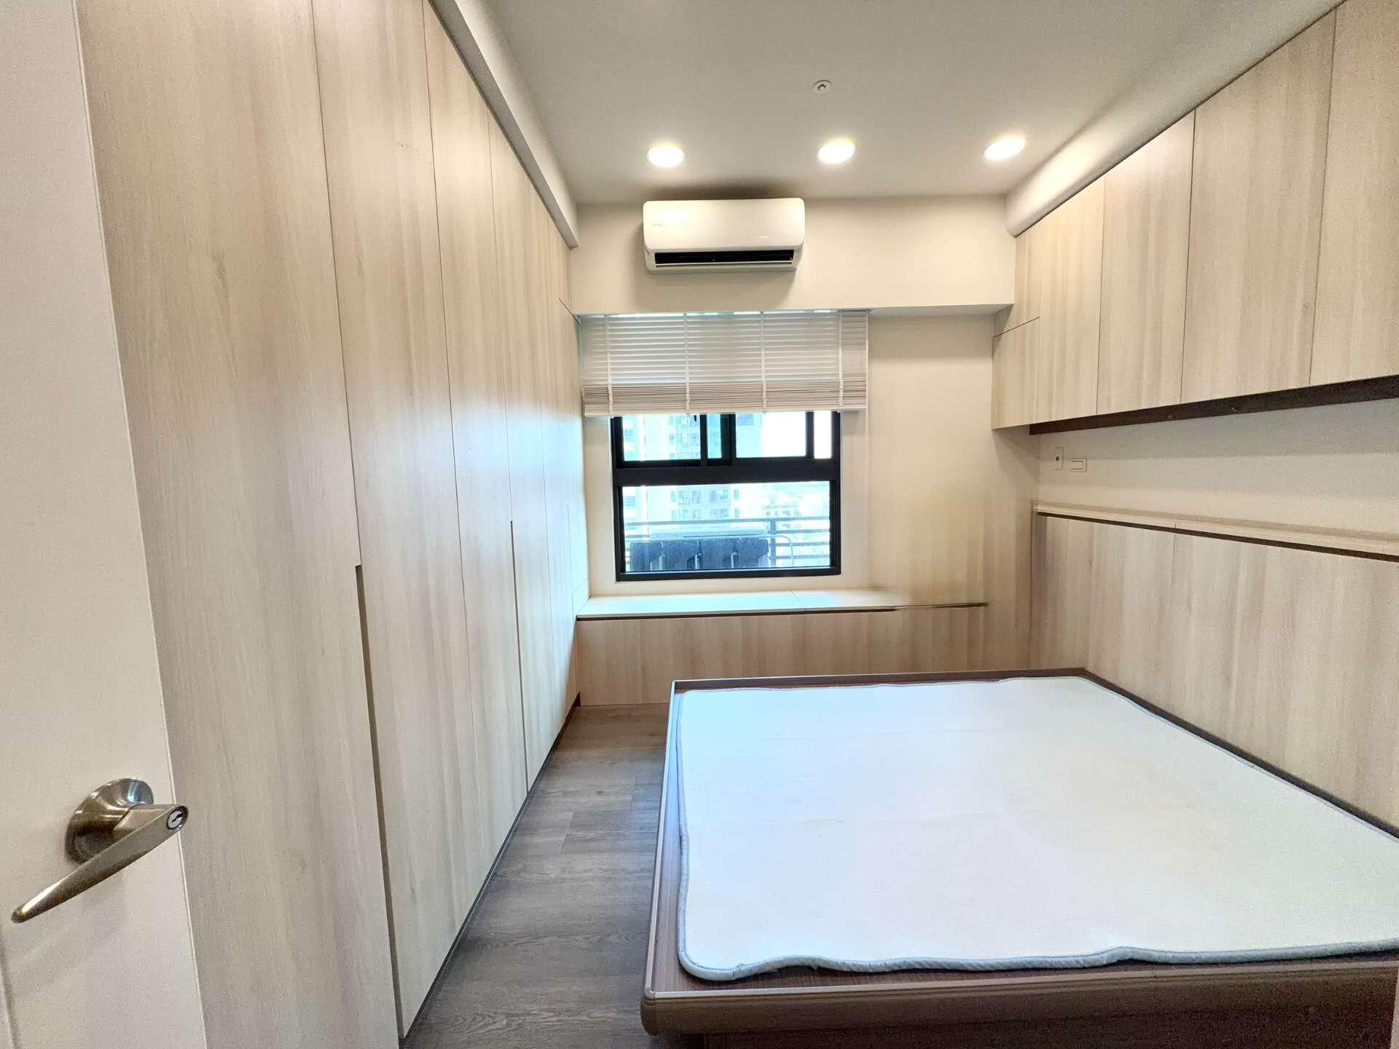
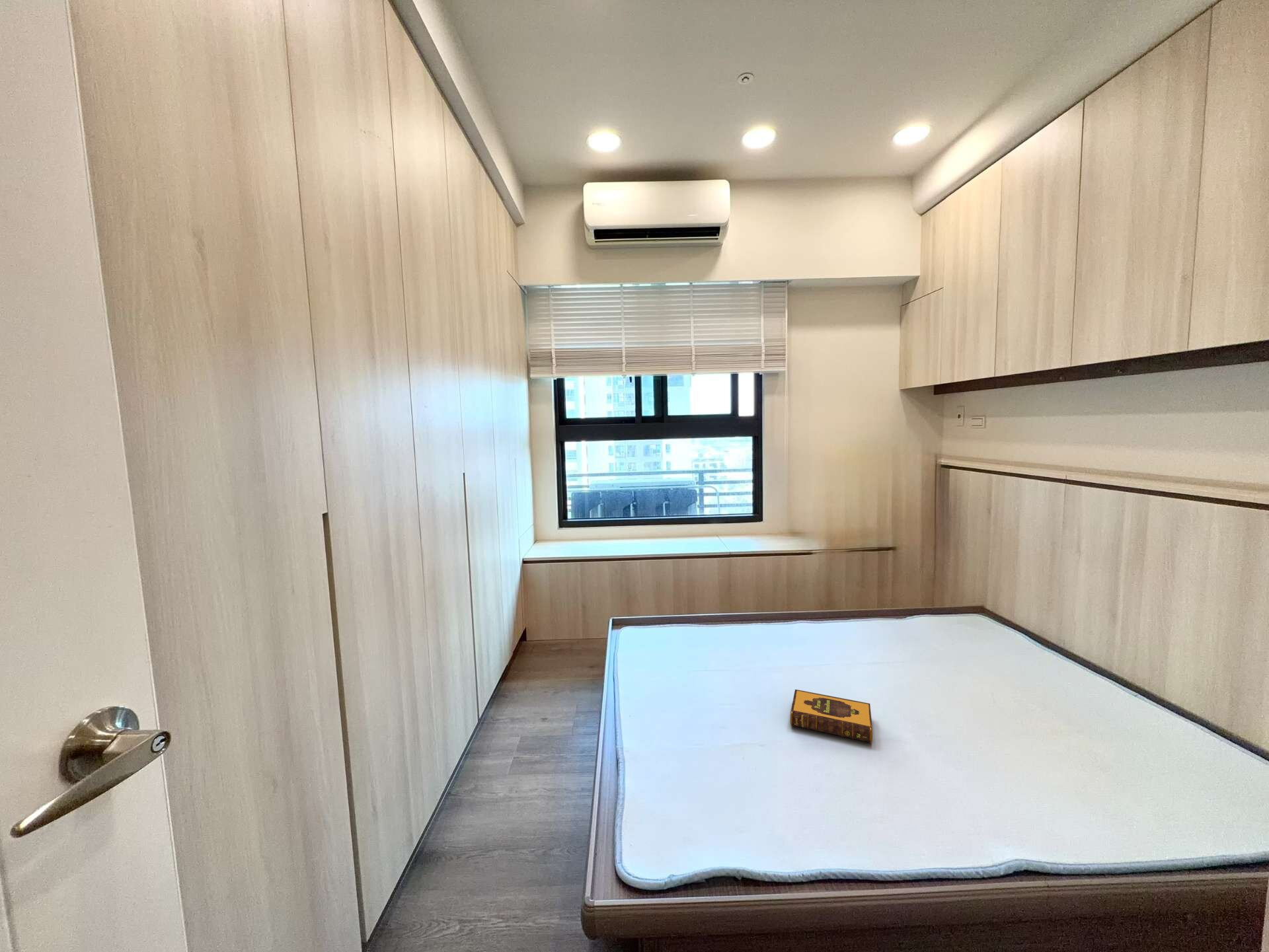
+ hardback book [790,689,873,744]
